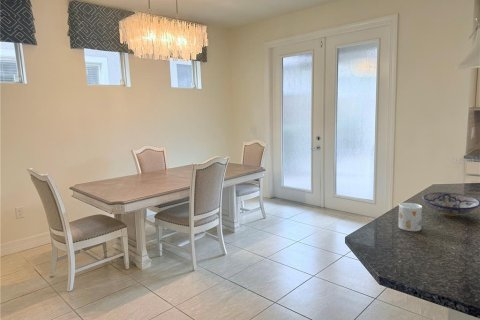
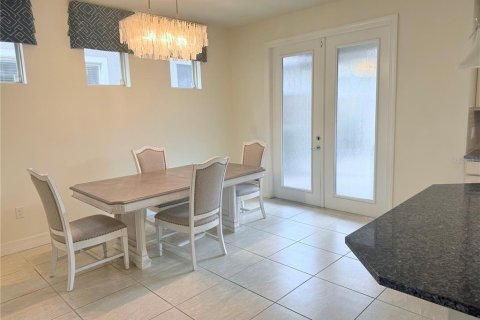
- bowl [421,191,480,217]
- mug [397,202,423,232]
